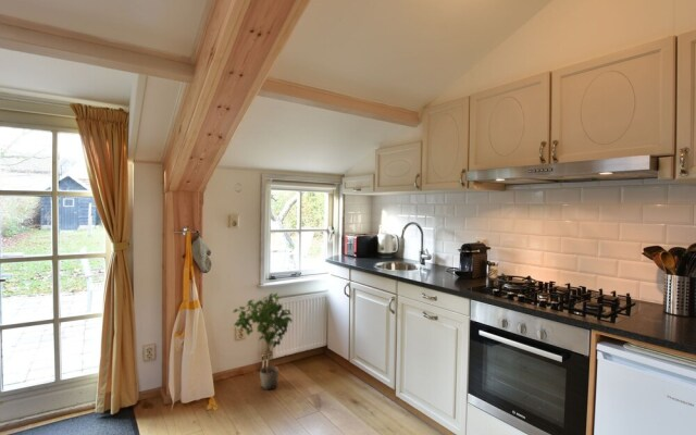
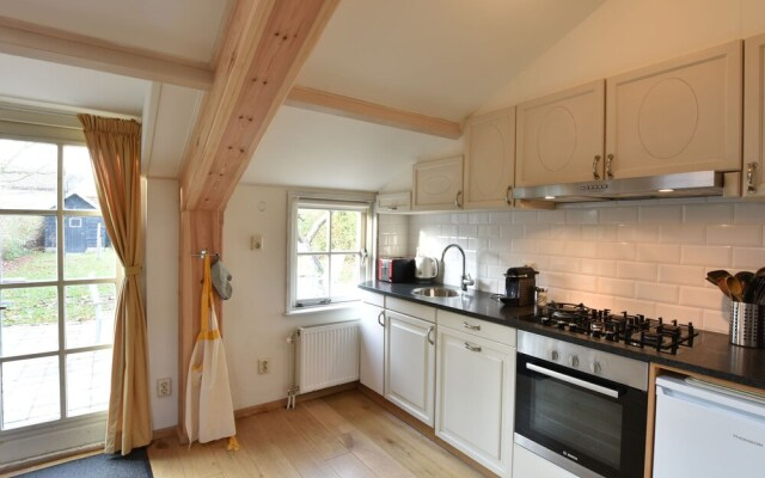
- potted plant [232,291,294,391]
